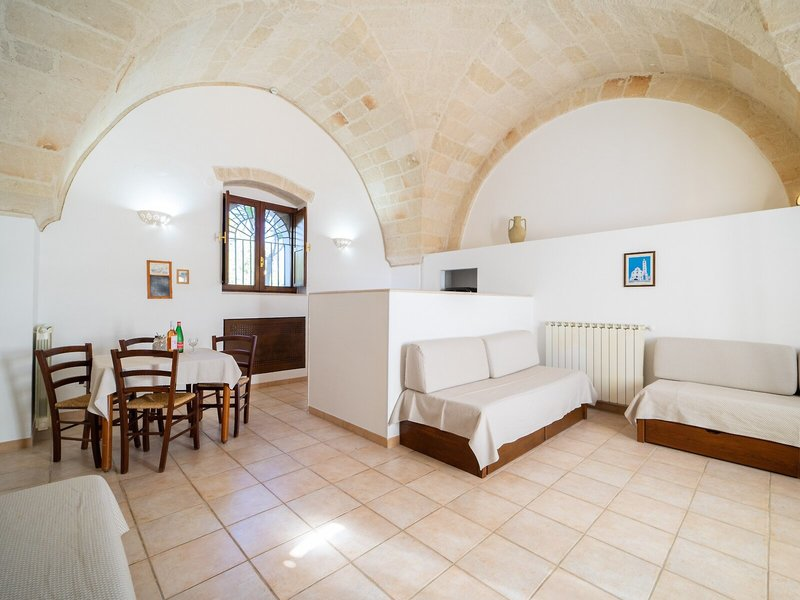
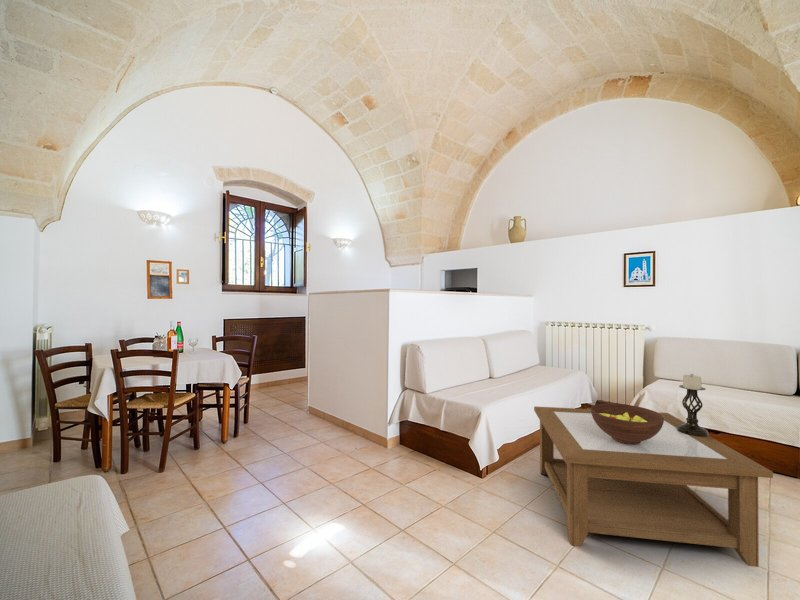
+ fruit bowl [590,402,664,445]
+ candle holder [677,373,710,437]
+ coffee table [533,406,774,568]
